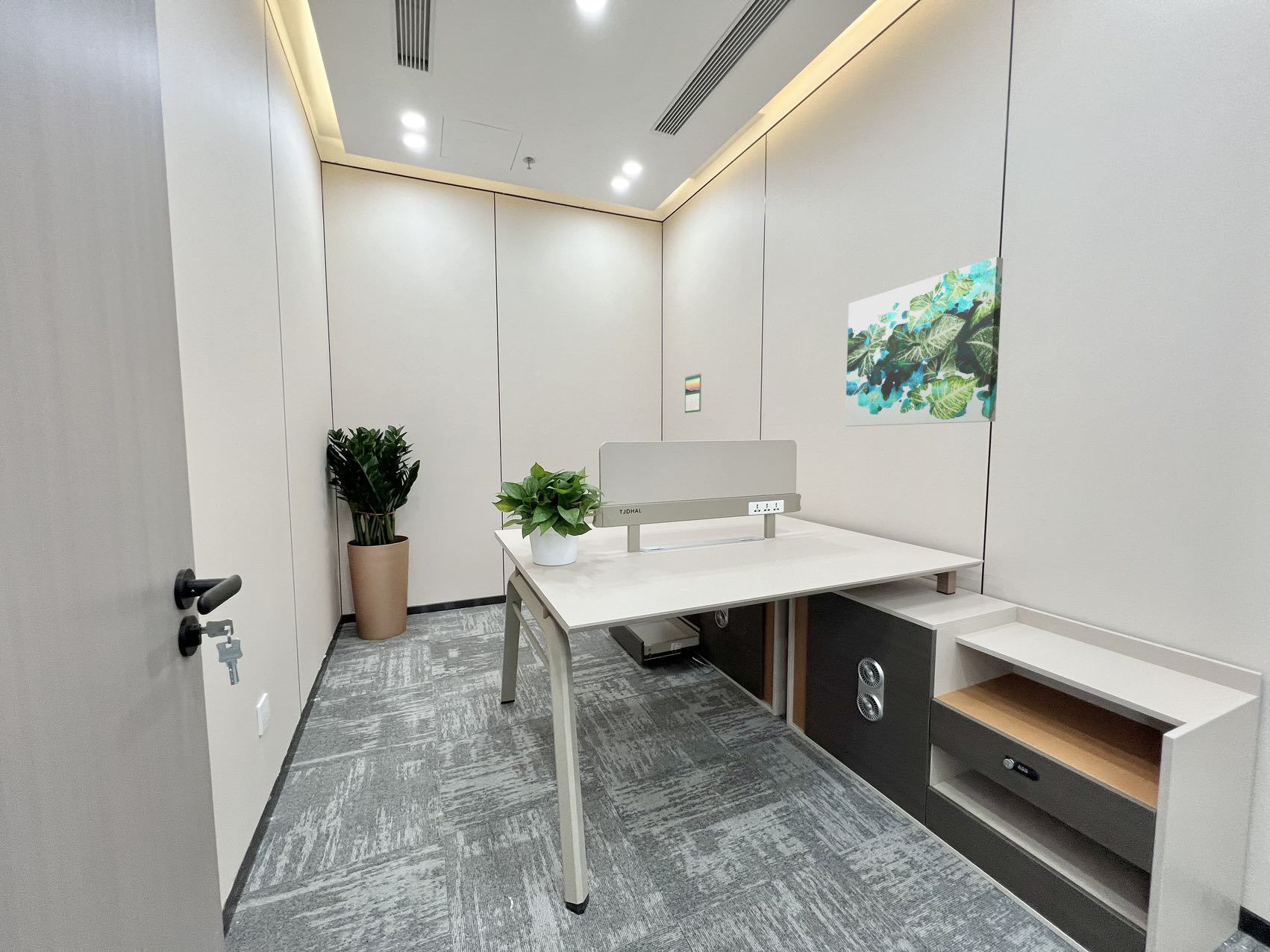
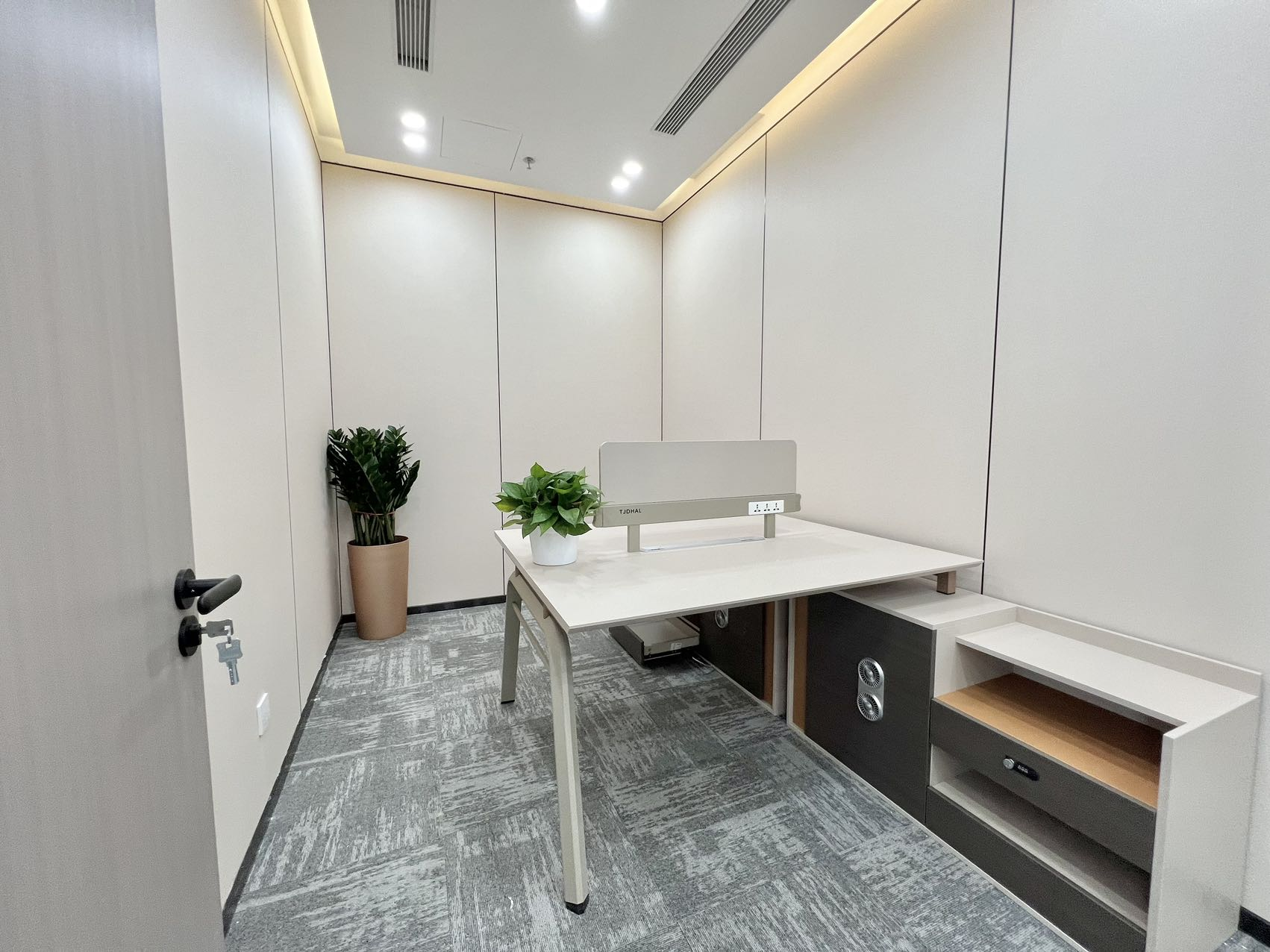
- wall art [845,256,1004,427]
- calendar [684,372,702,413]
